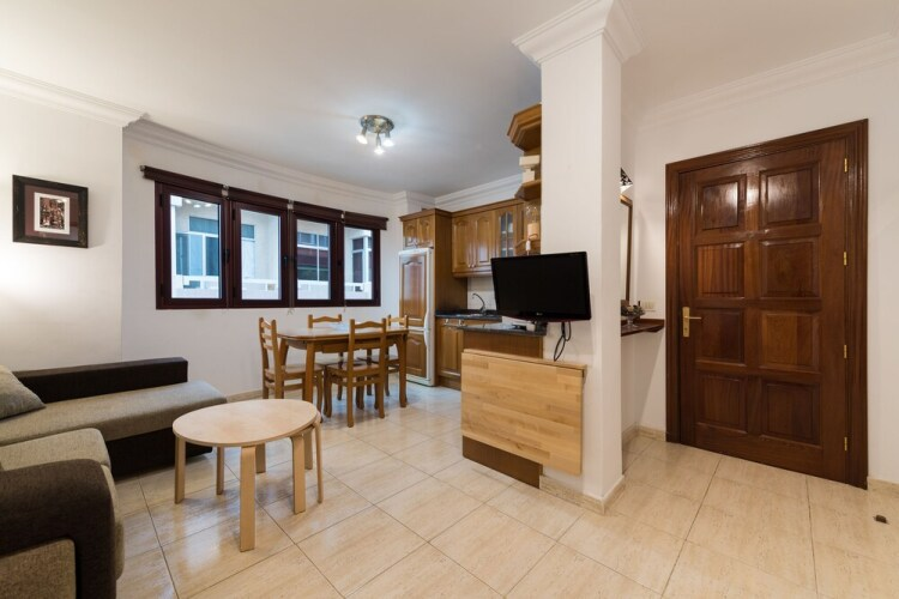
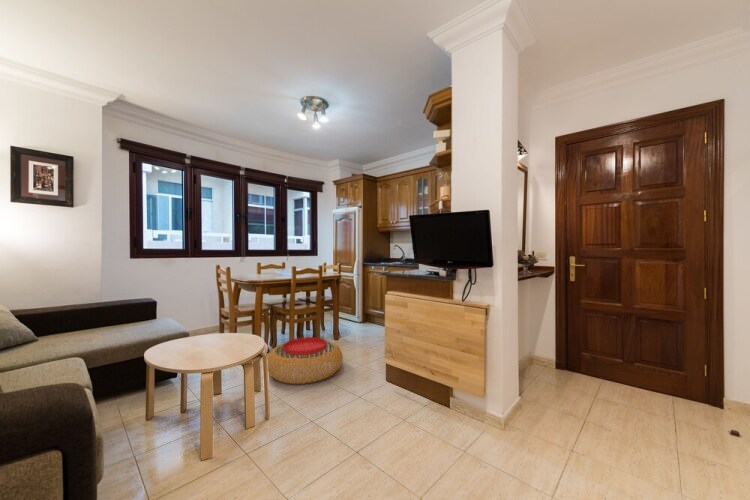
+ pouf [267,336,344,385]
